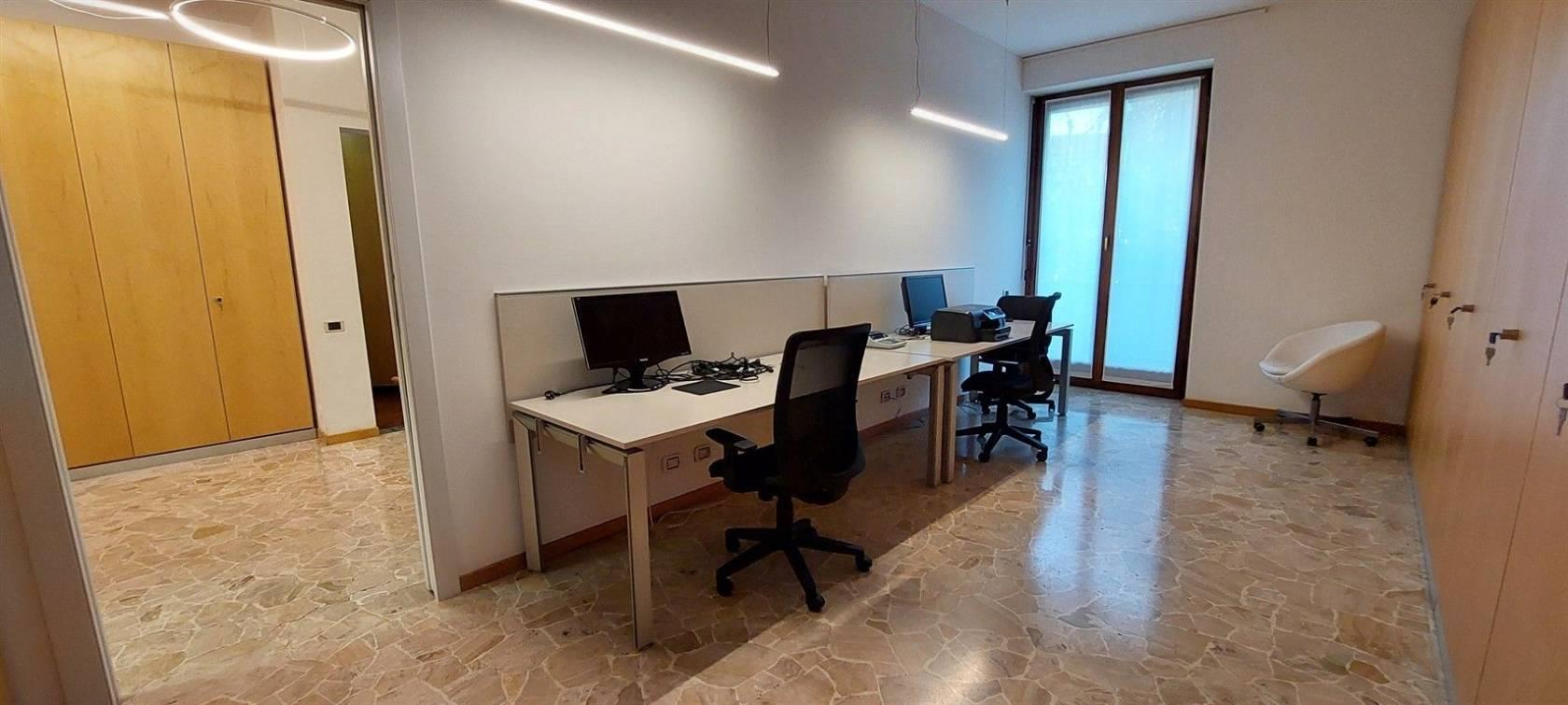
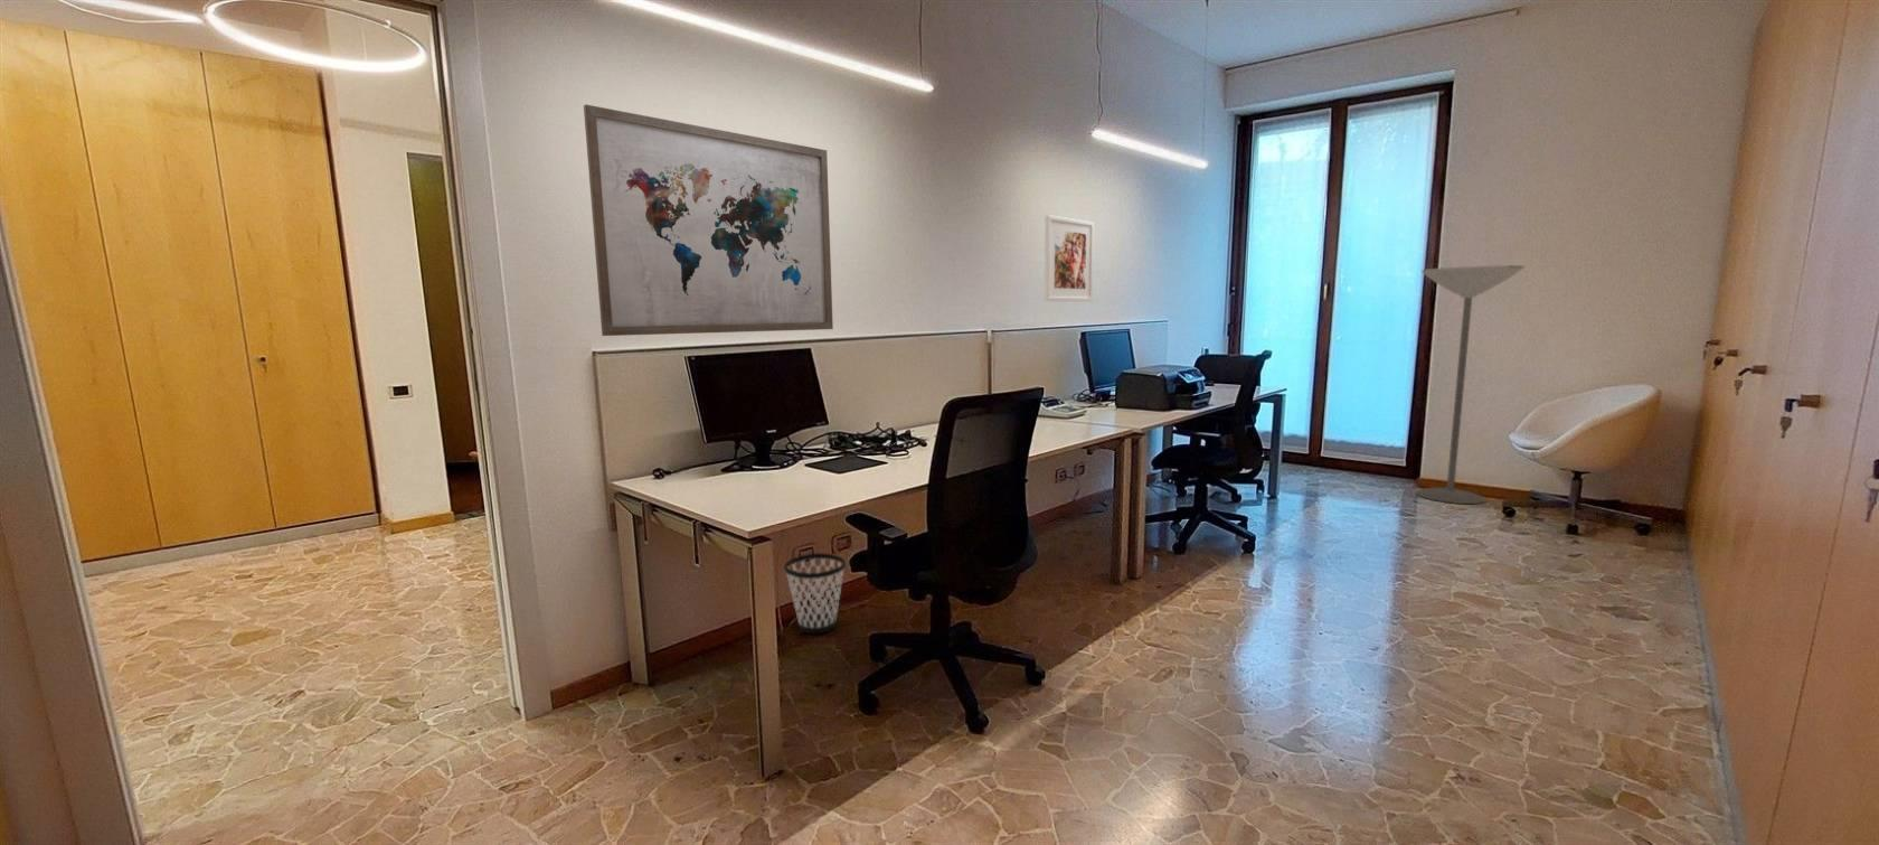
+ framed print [1044,213,1095,302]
+ wastebasket [783,551,847,634]
+ wall art [582,103,834,337]
+ floor lamp [1414,264,1524,505]
